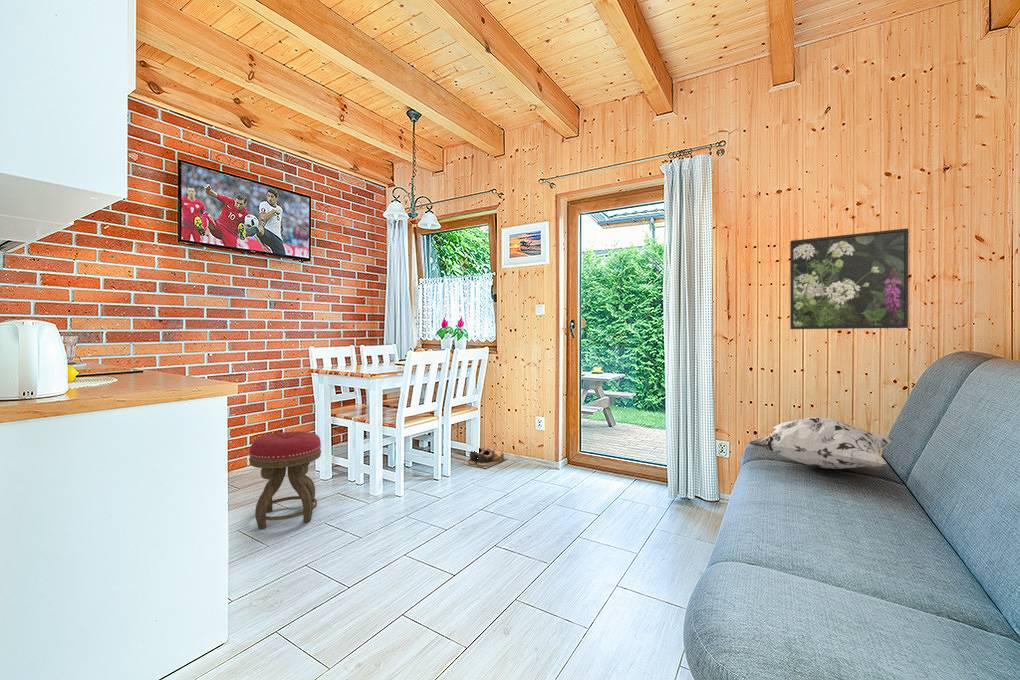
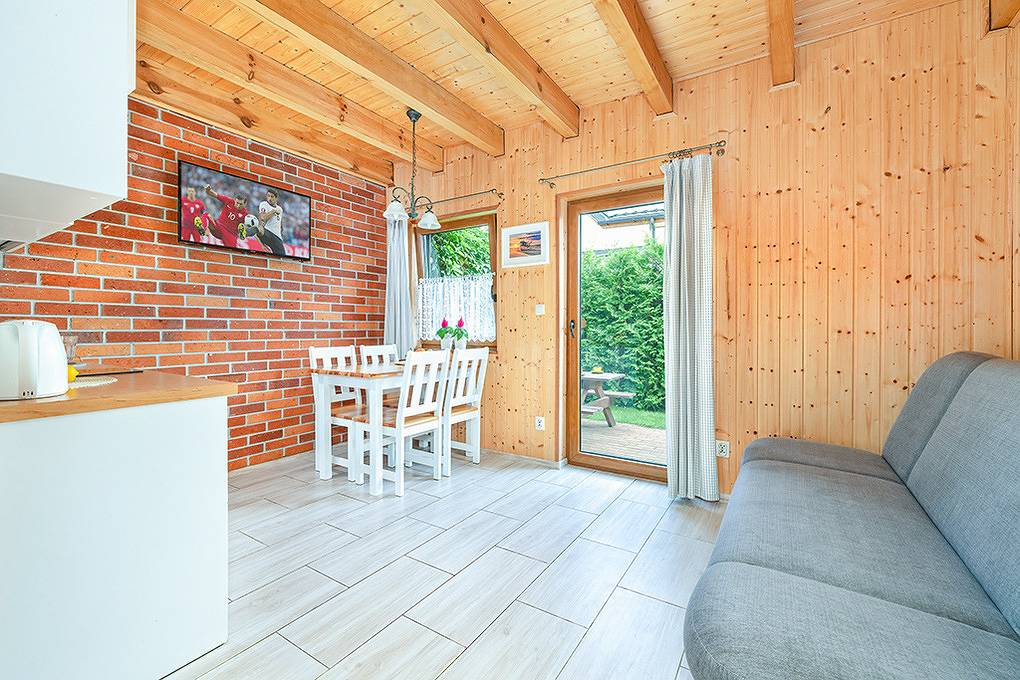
- shoes [462,447,508,469]
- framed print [789,227,909,330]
- decorative pillow [748,416,892,470]
- stool [248,430,322,530]
